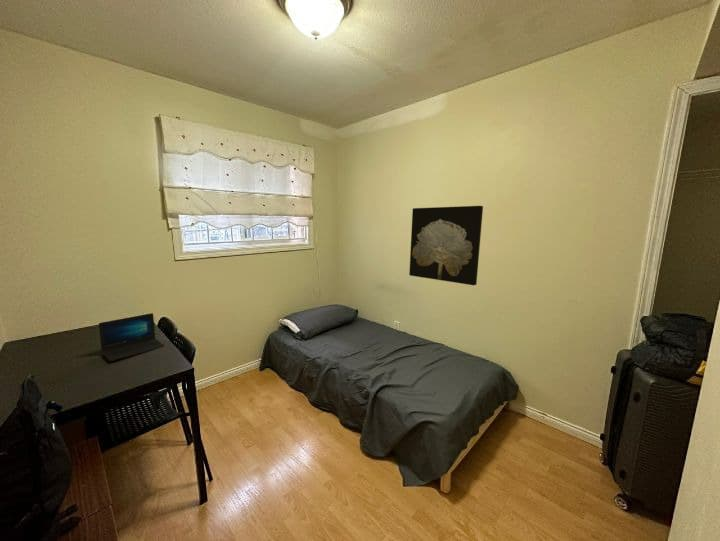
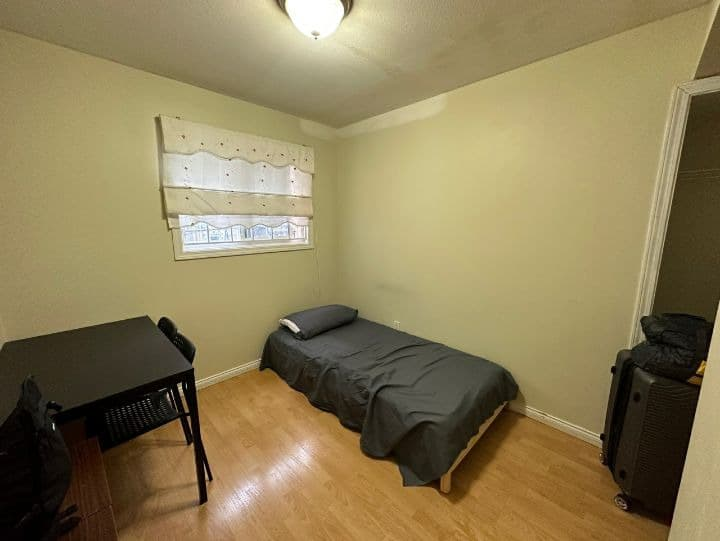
- wall art [408,205,484,286]
- laptop [98,312,166,362]
